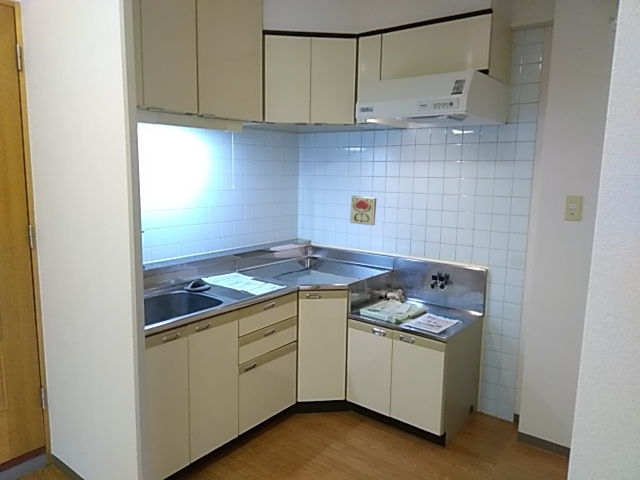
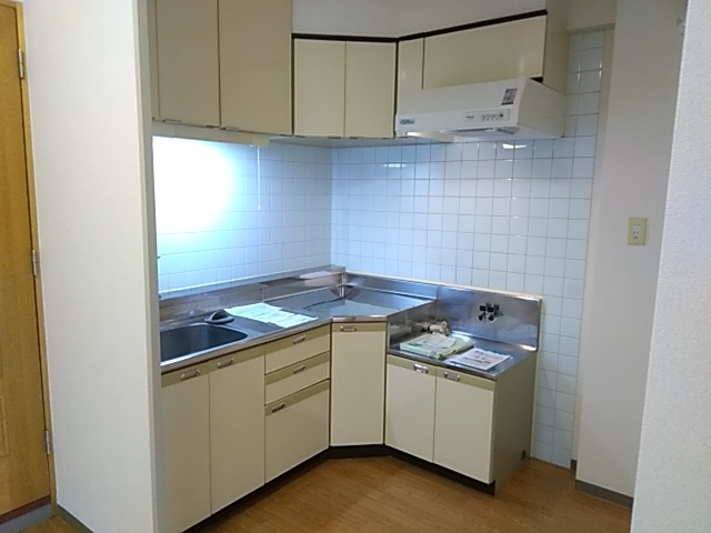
- decorative tile [349,195,378,226]
